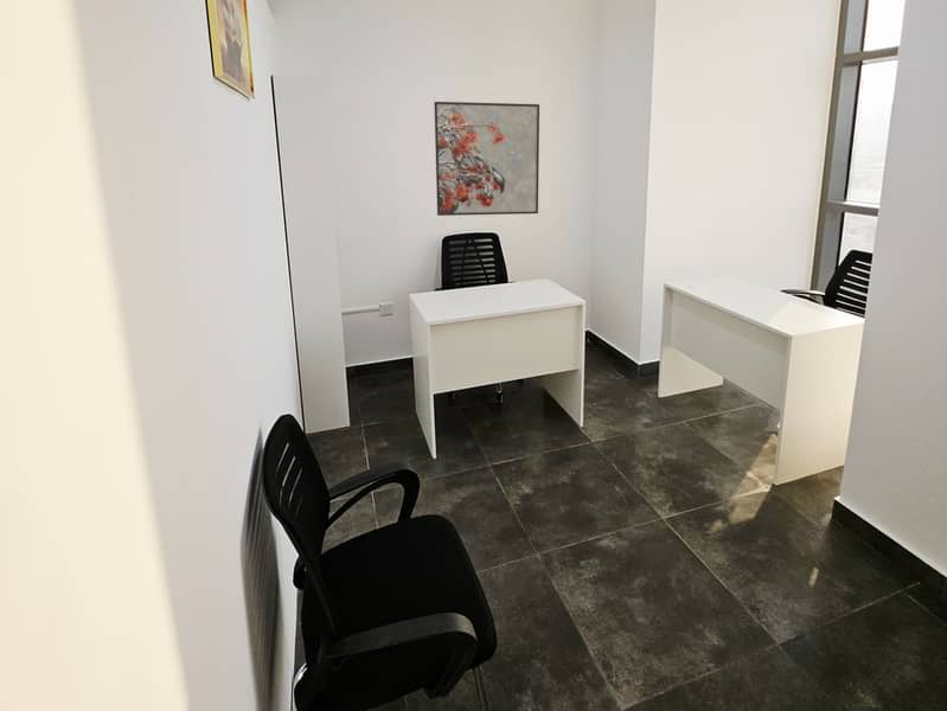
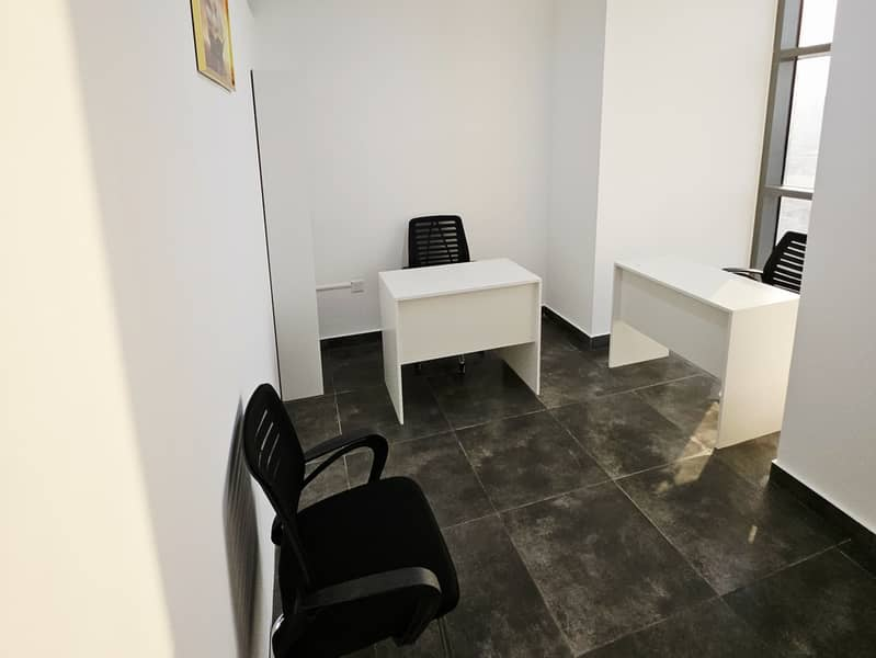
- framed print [433,101,540,217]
